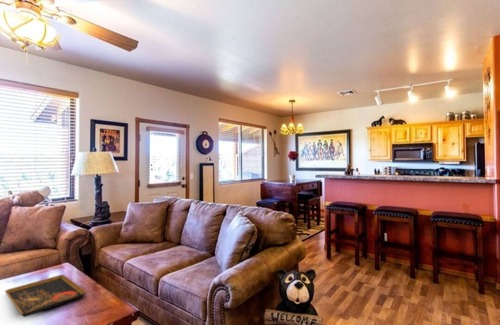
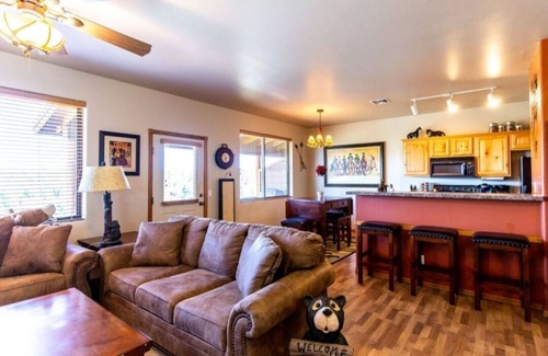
- decorative tray [4,274,87,318]
